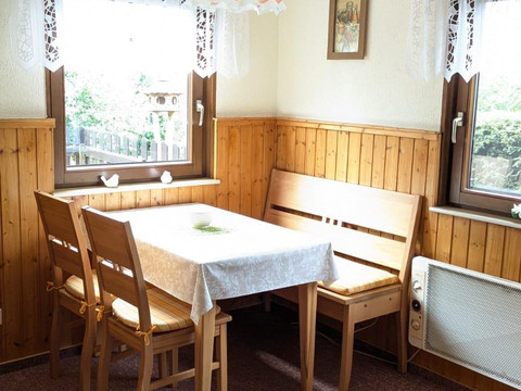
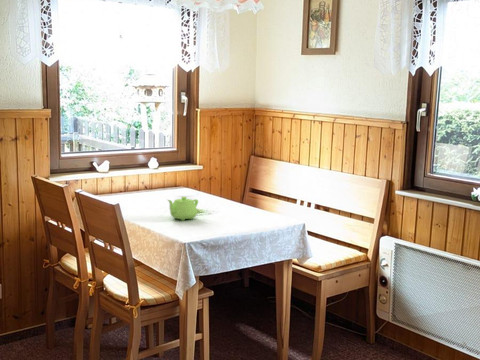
+ teapot [167,196,199,221]
